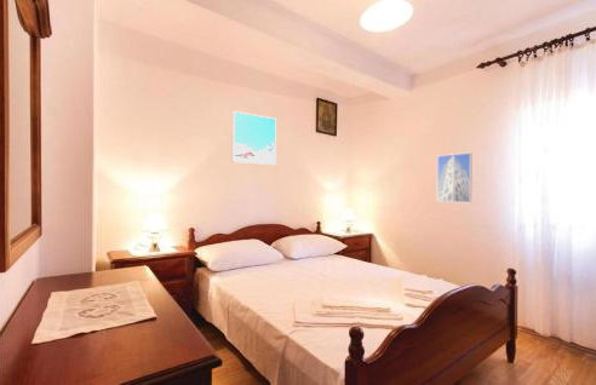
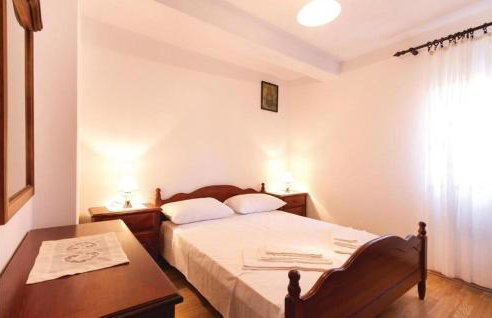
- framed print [436,151,474,203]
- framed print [231,110,277,166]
